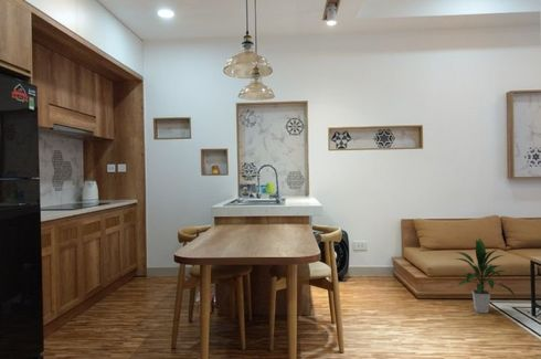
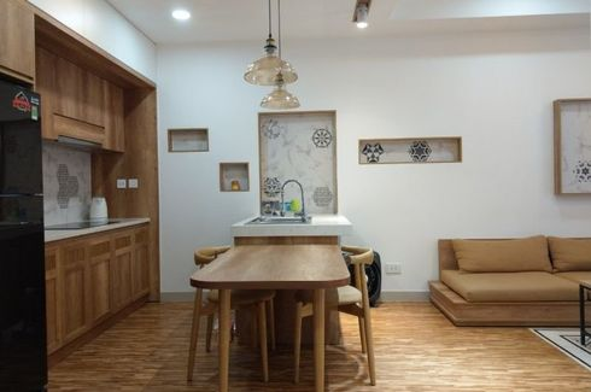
- indoor plant [452,237,519,314]
